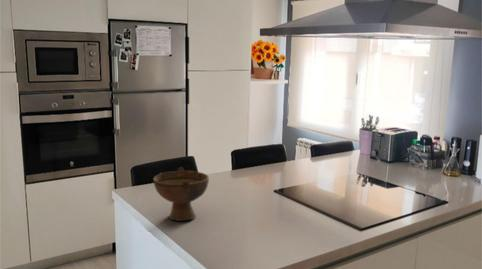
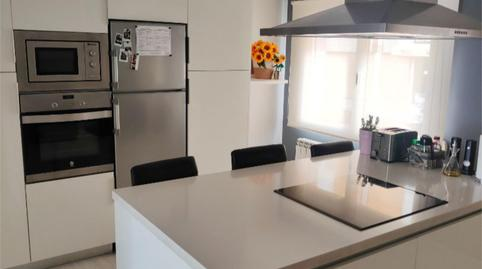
- bowl [152,167,210,222]
